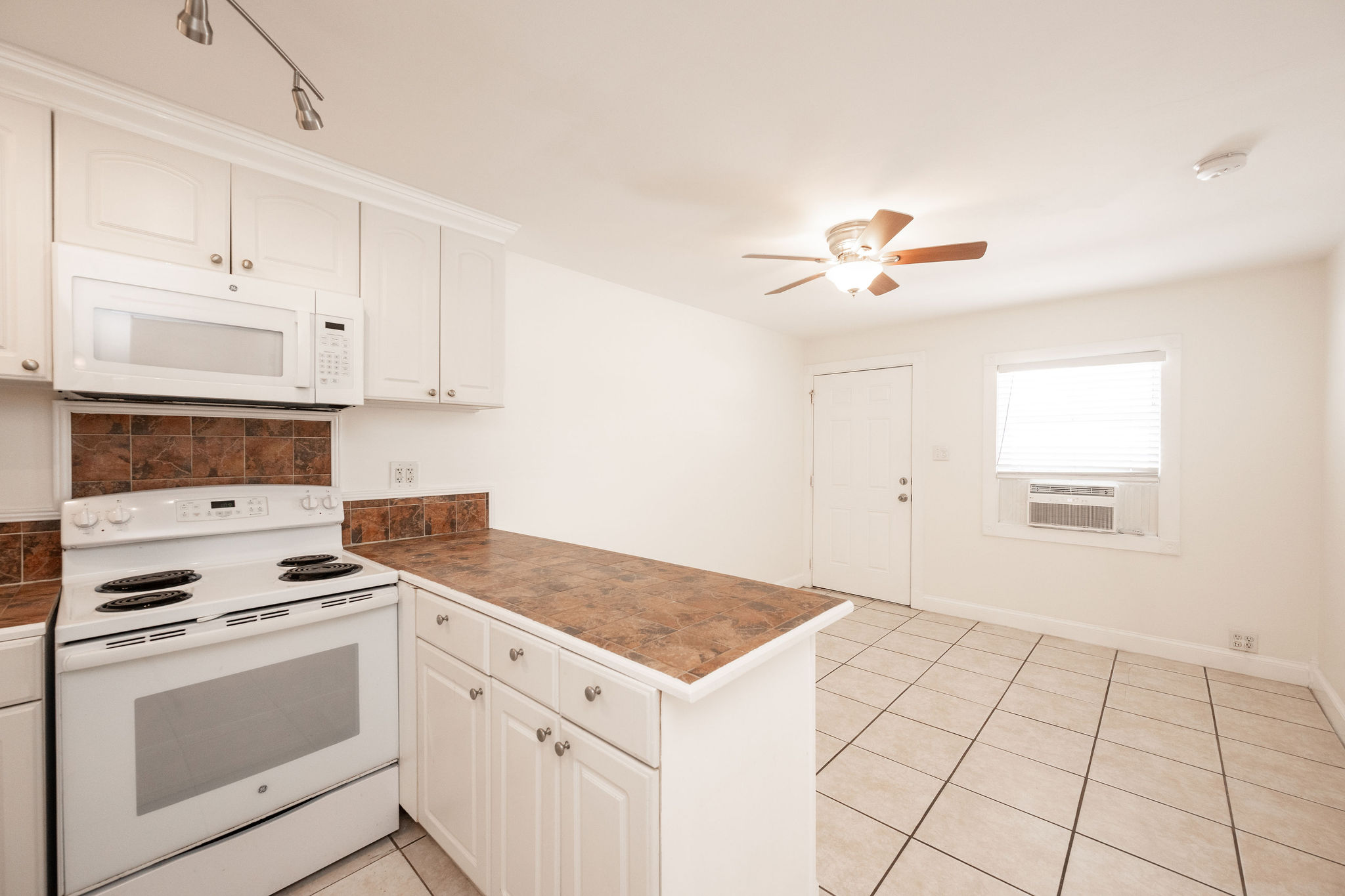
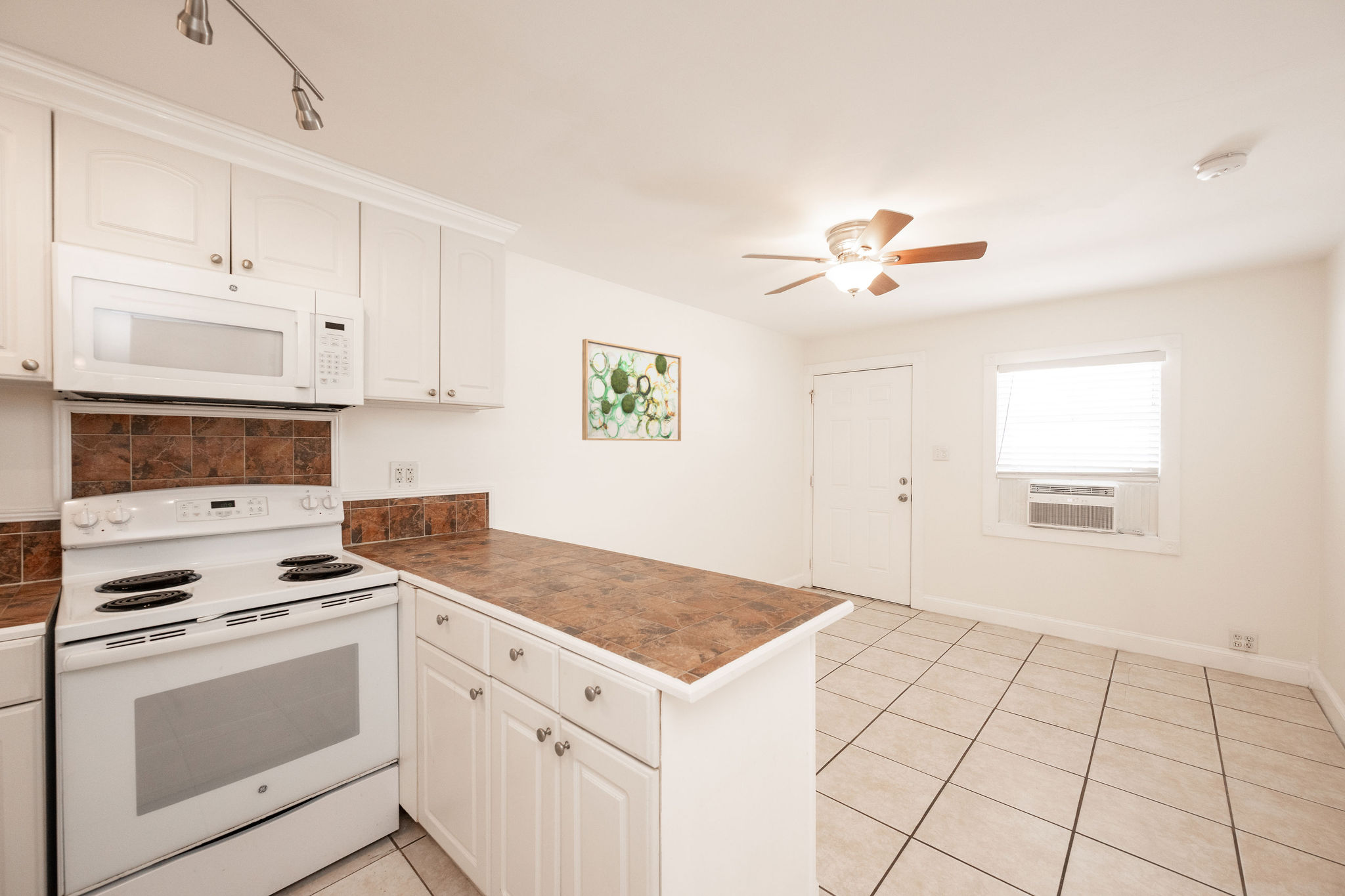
+ wall art [581,338,682,442]
